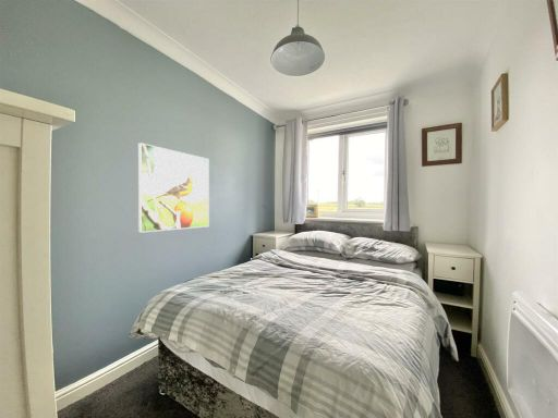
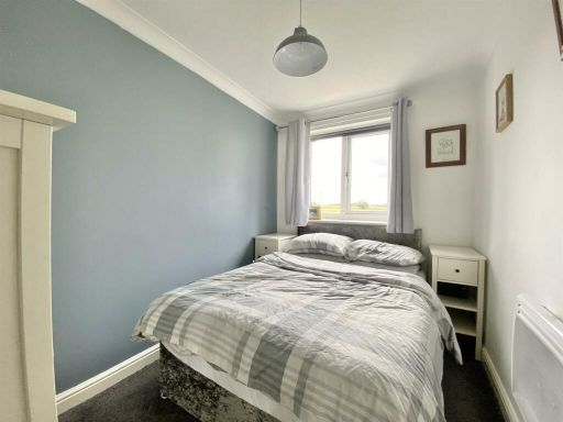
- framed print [137,142,210,234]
